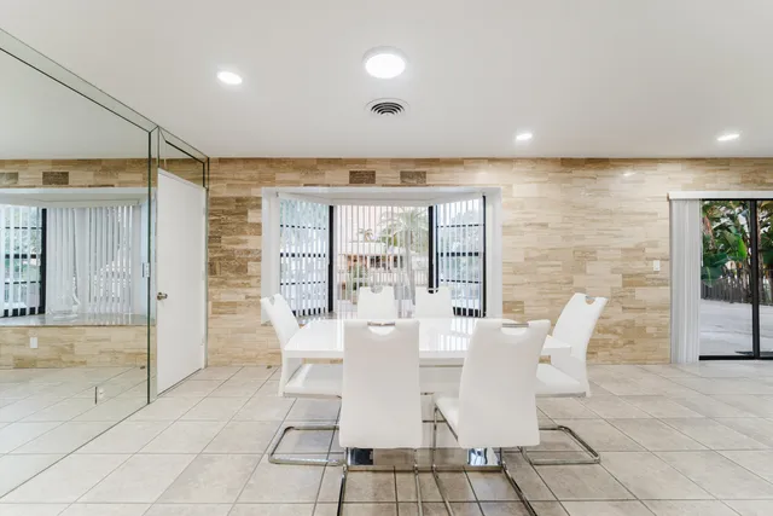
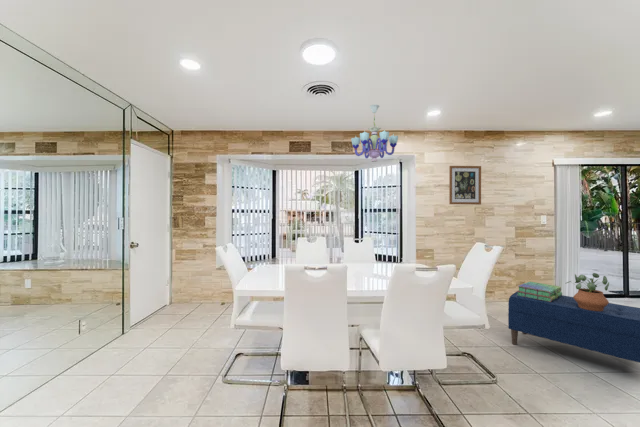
+ chandelier [350,104,399,163]
+ wall art [448,165,482,206]
+ bench [507,291,640,364]
+ stack of books [516,281,563,302]
+ potted plant [566,272,610,311]
